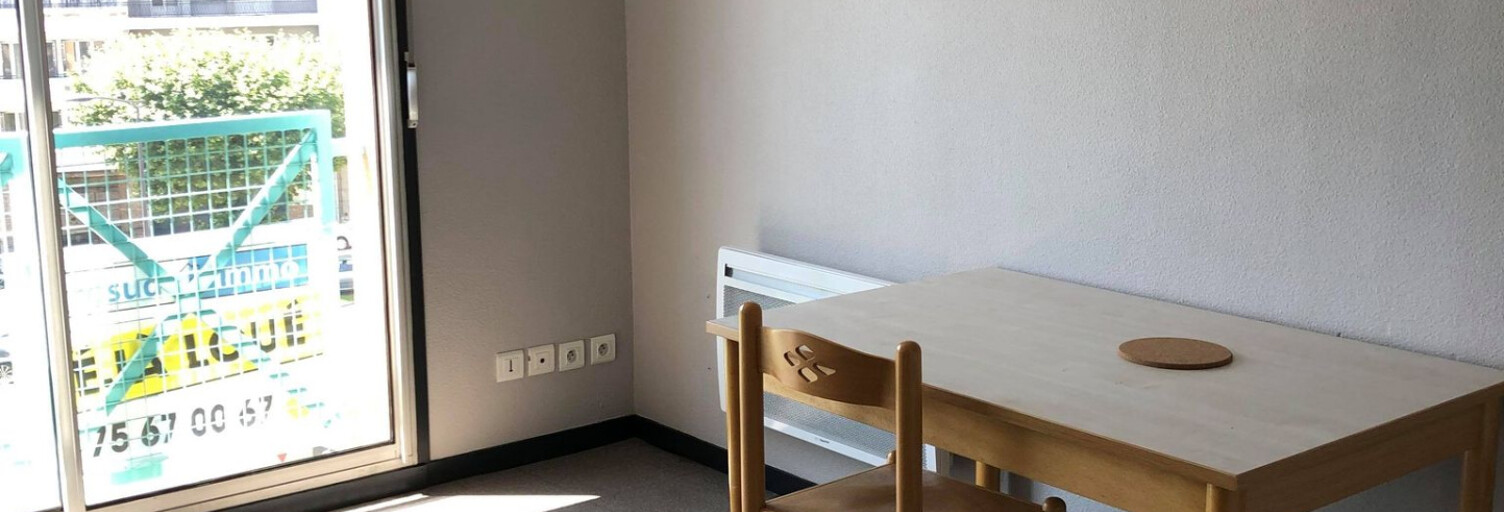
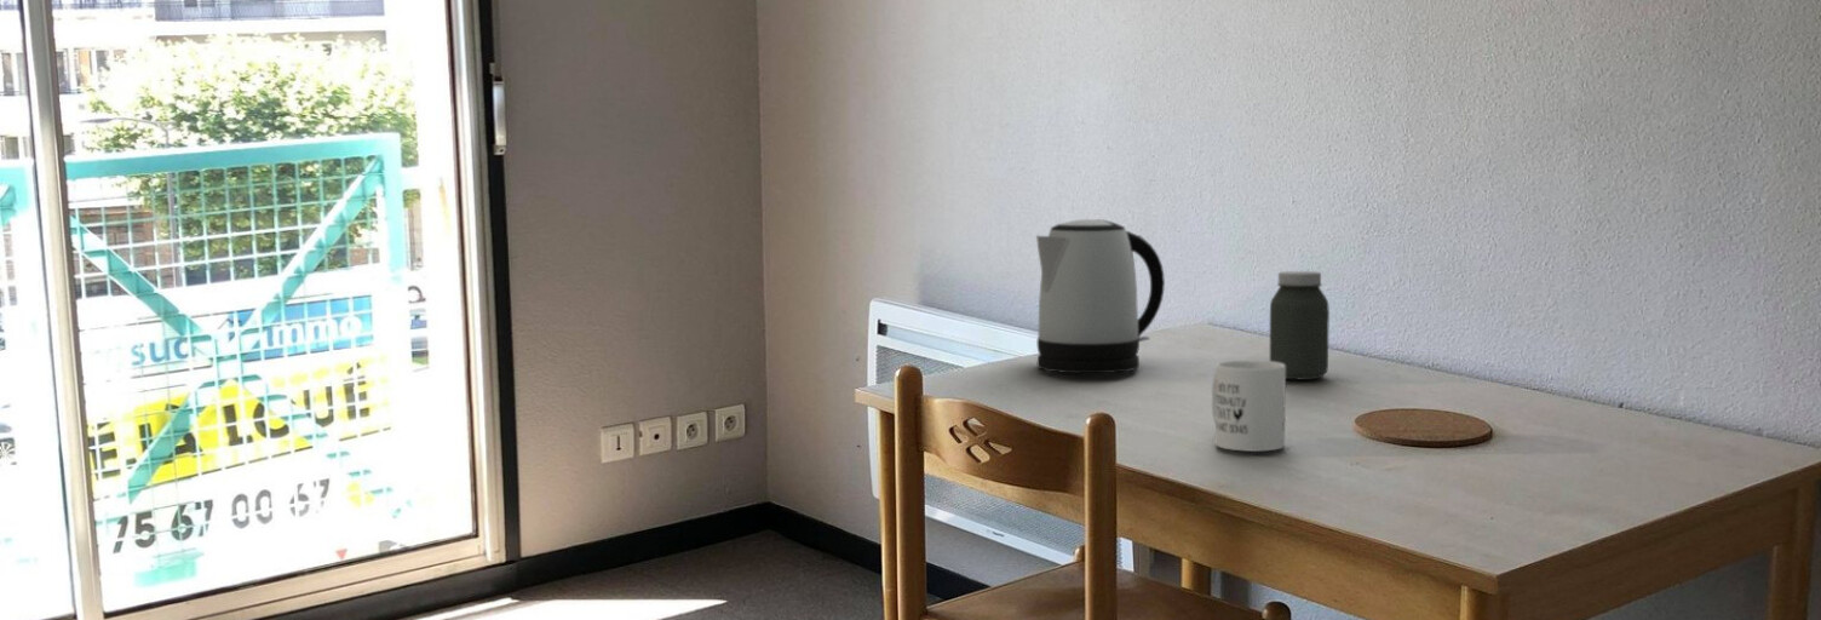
+ kettle [1035,218,1166,374]
+ mug [1211,360,1287,453]
+ jar [1269,270,1331,380]
